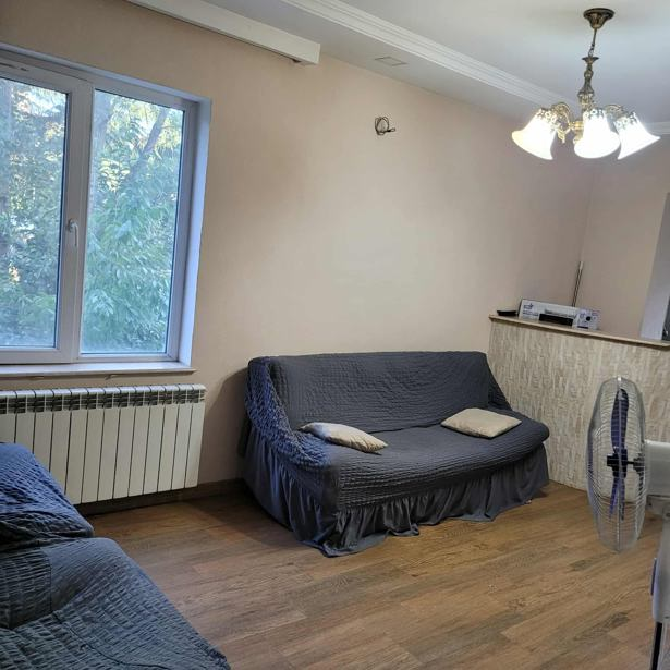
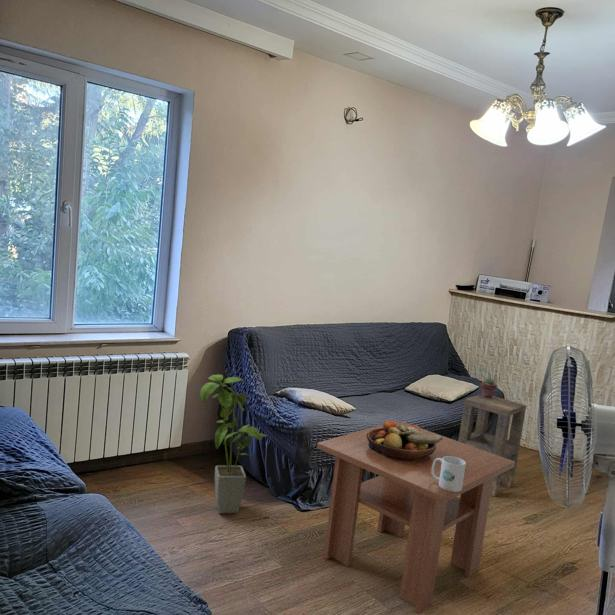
+ mug [432,456,466,492]
+ potted succulent [480,377,498,398]
+ coffee table [316,419,515,615]
+ fruit bowl [367,420,442,461]
+ side table [457,393,527,498]
+ house plant [199,374,270,515]
